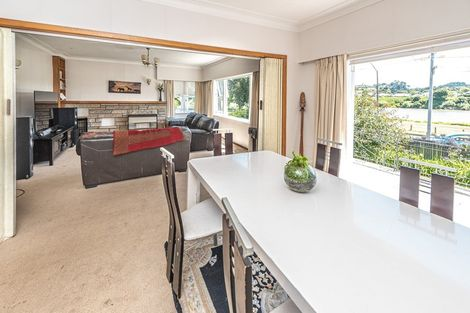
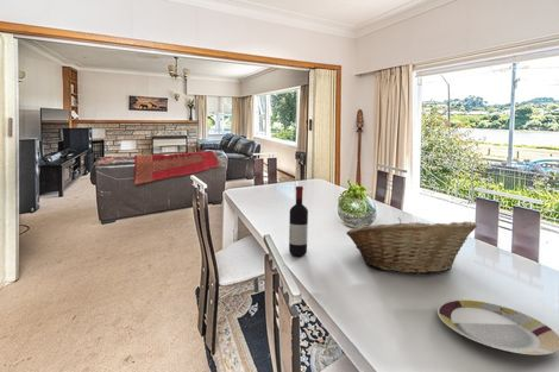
+ fruit basket [346,216,478,275]
+ wine bottle [288,185,309,257]
+ plate [436,298,559,357]
